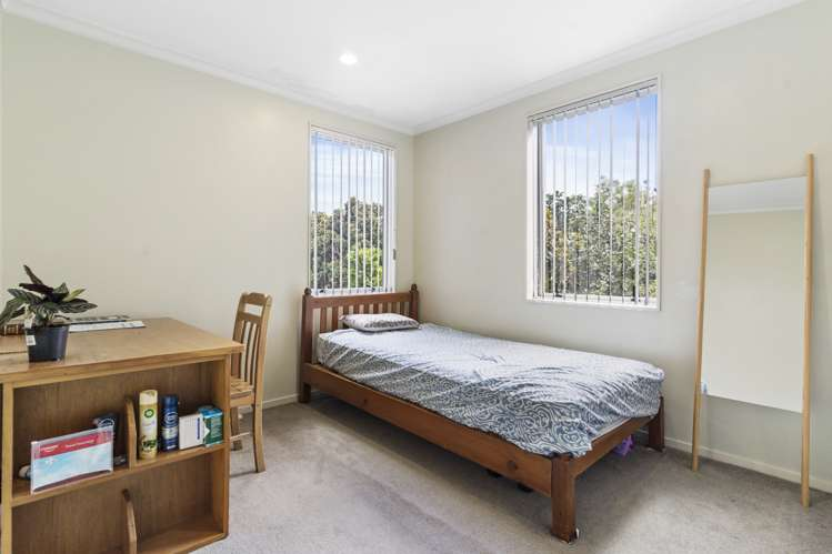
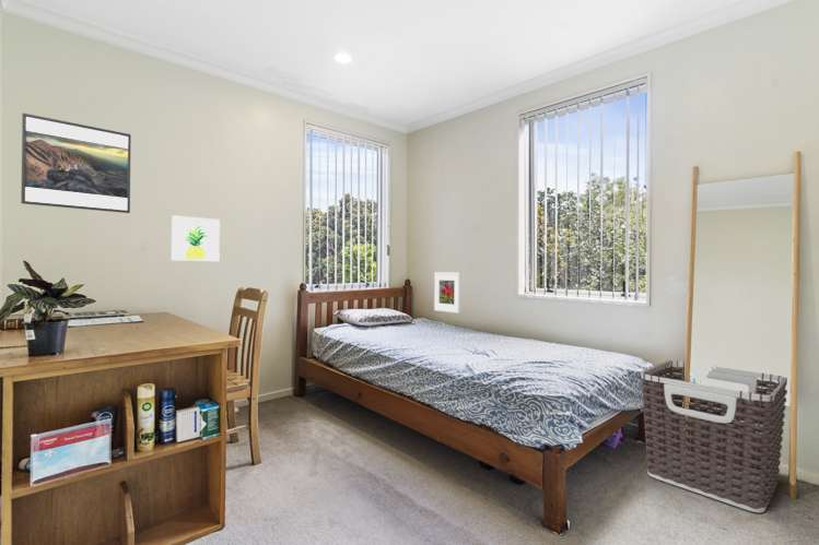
+ wall art [171,214,221,262]
+ clothes hamper [640,359,788,513]
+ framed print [433,271,461,315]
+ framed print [20,112,132,214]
